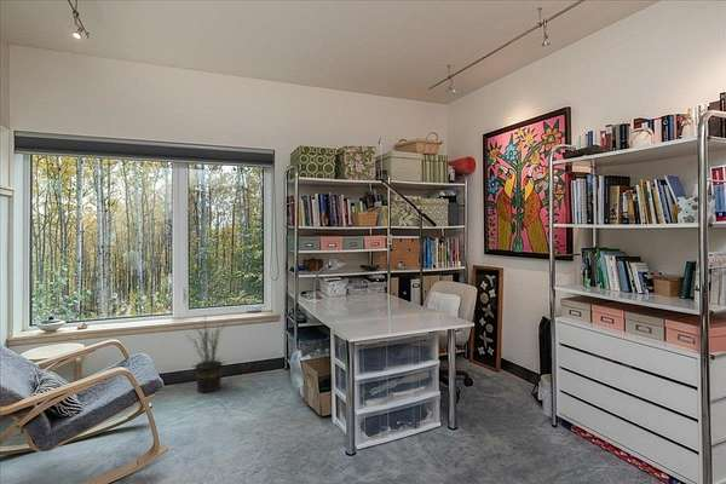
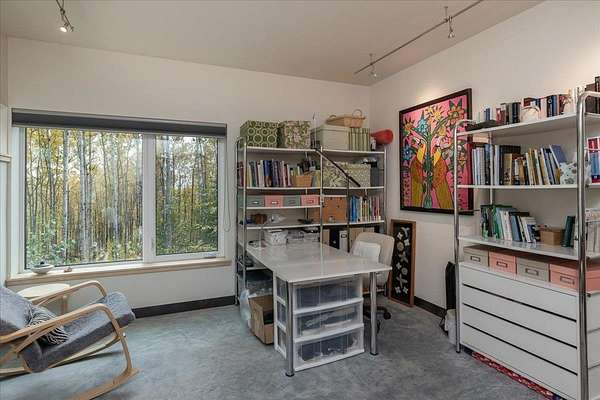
- potted plant [185,313,231,393]
